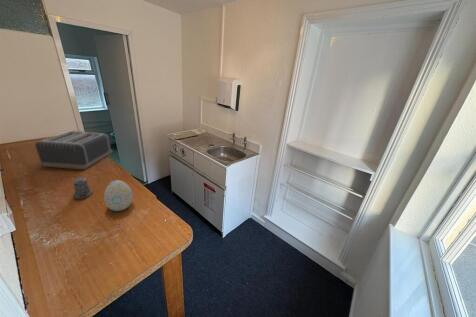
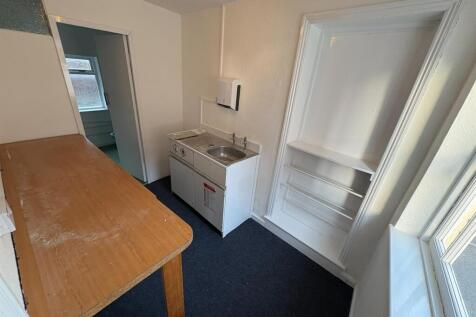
- decorative egg [103,179,133,212]
- toaster [34,130,113,170]
- pepper shaker [72,175,94,200]
